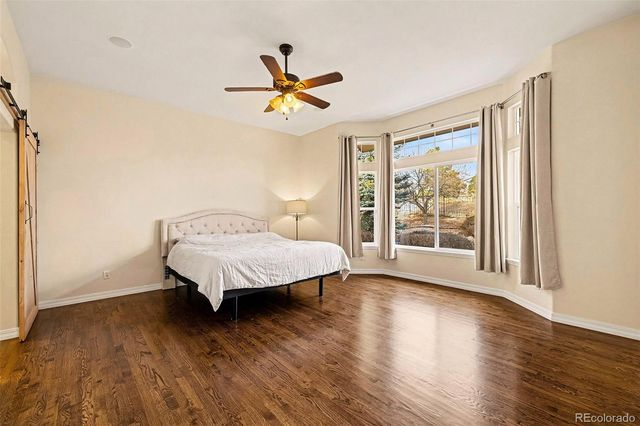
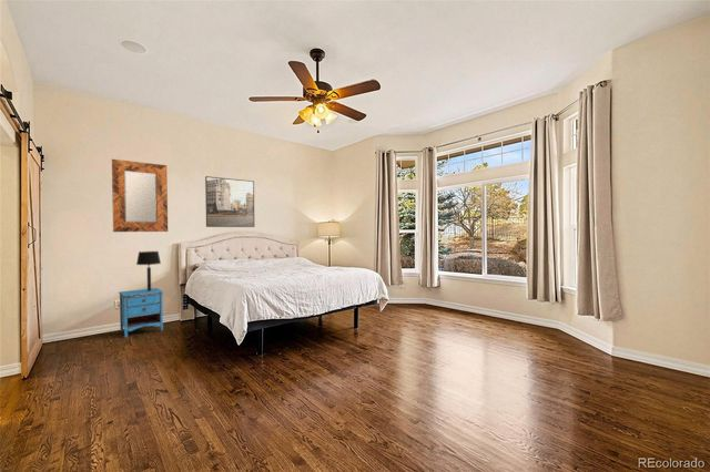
+ home mirror [111,158,169,233]
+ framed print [204,175,256,228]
+ table lamp [135,250,162,291]
+ nightstand [118,287,164,339]
